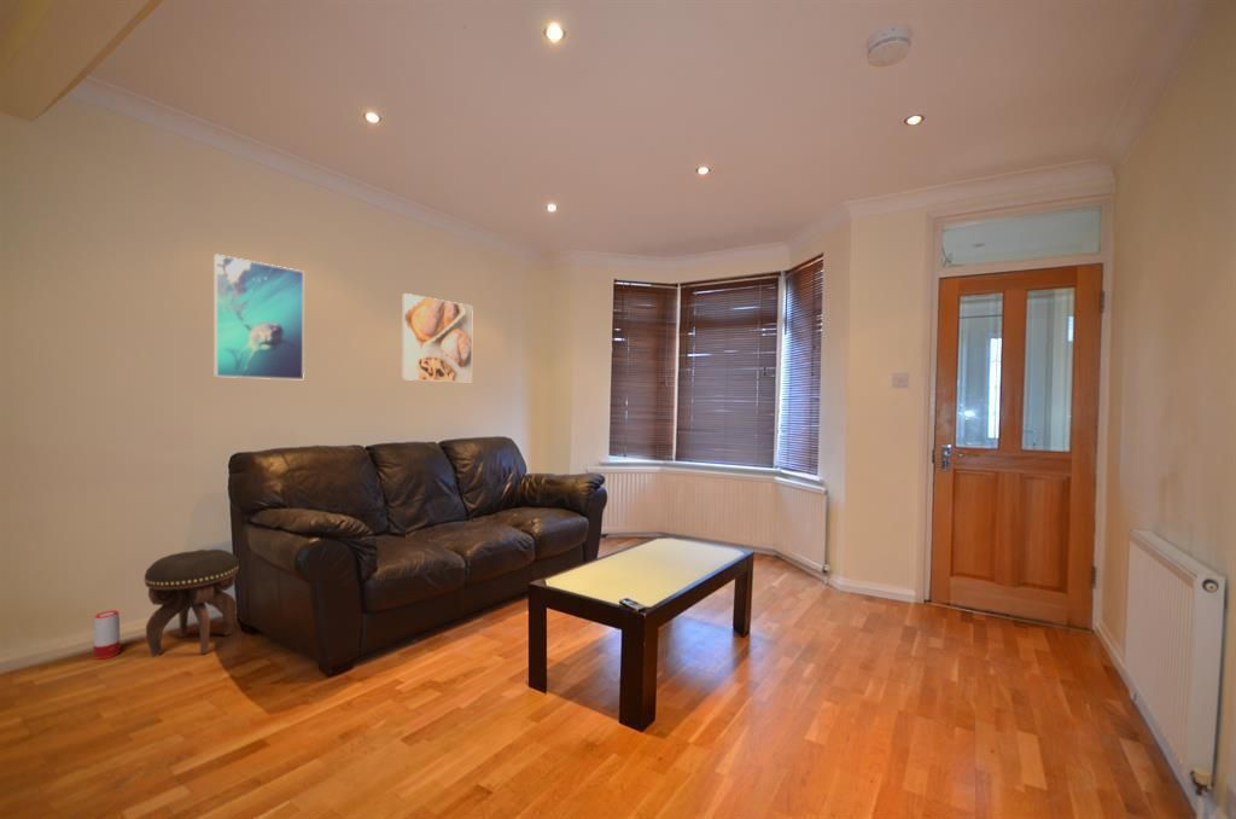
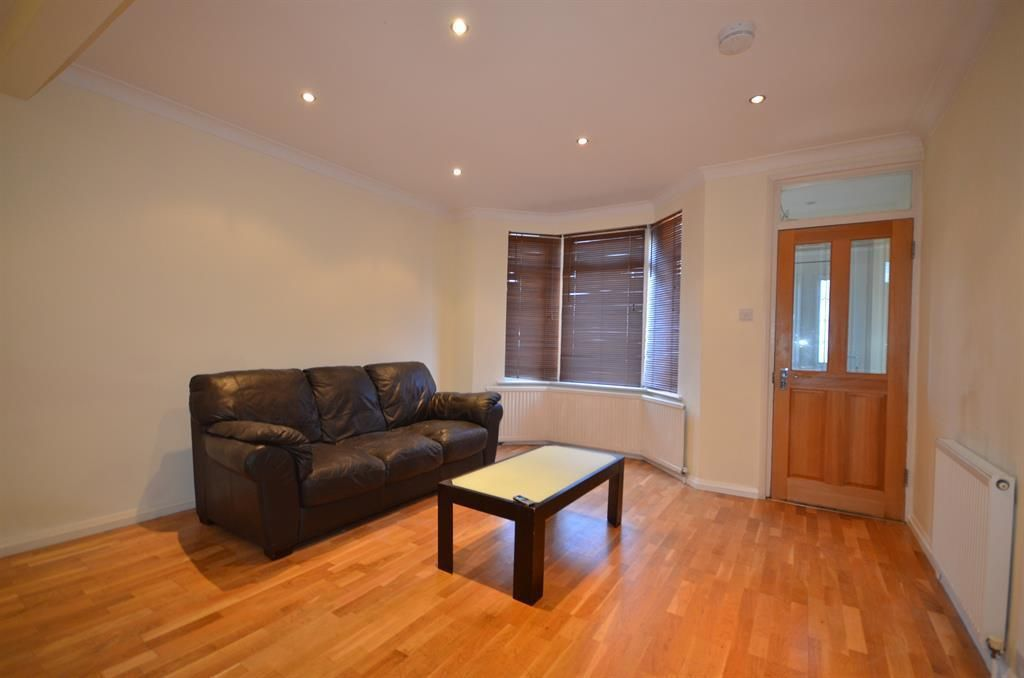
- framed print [400,292,474,383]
- footstool [144,548,240,658]
- speaker [93,609,121,661]
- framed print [212,254,305,381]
